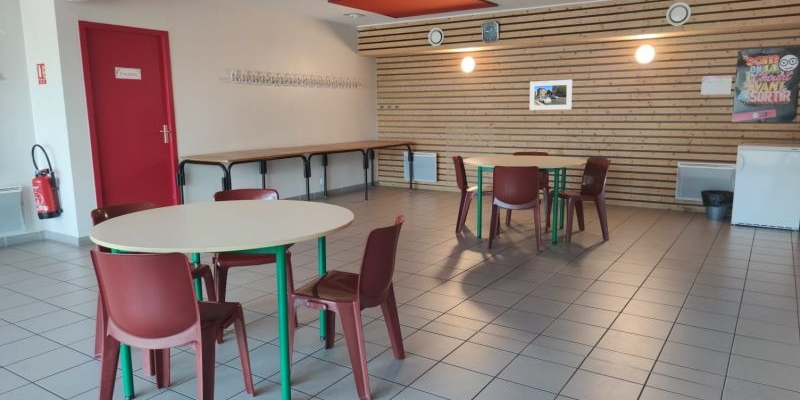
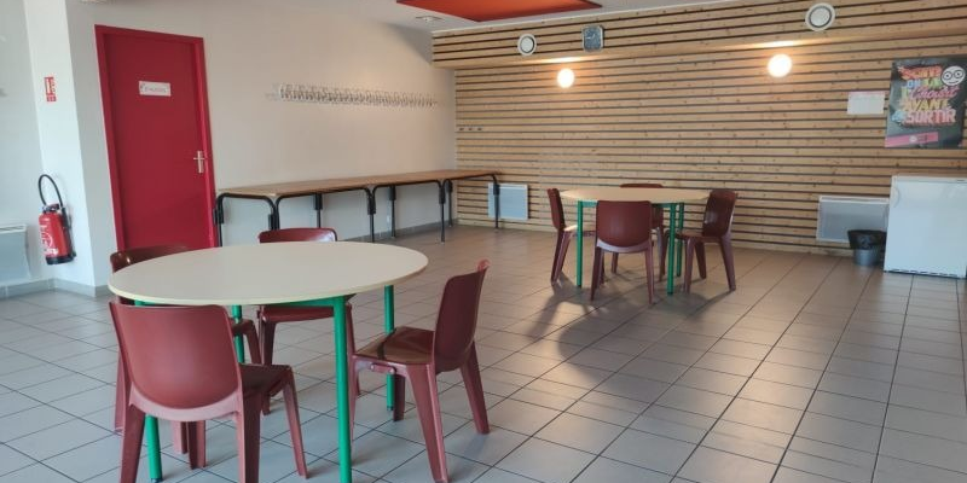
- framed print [529,79,573,111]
